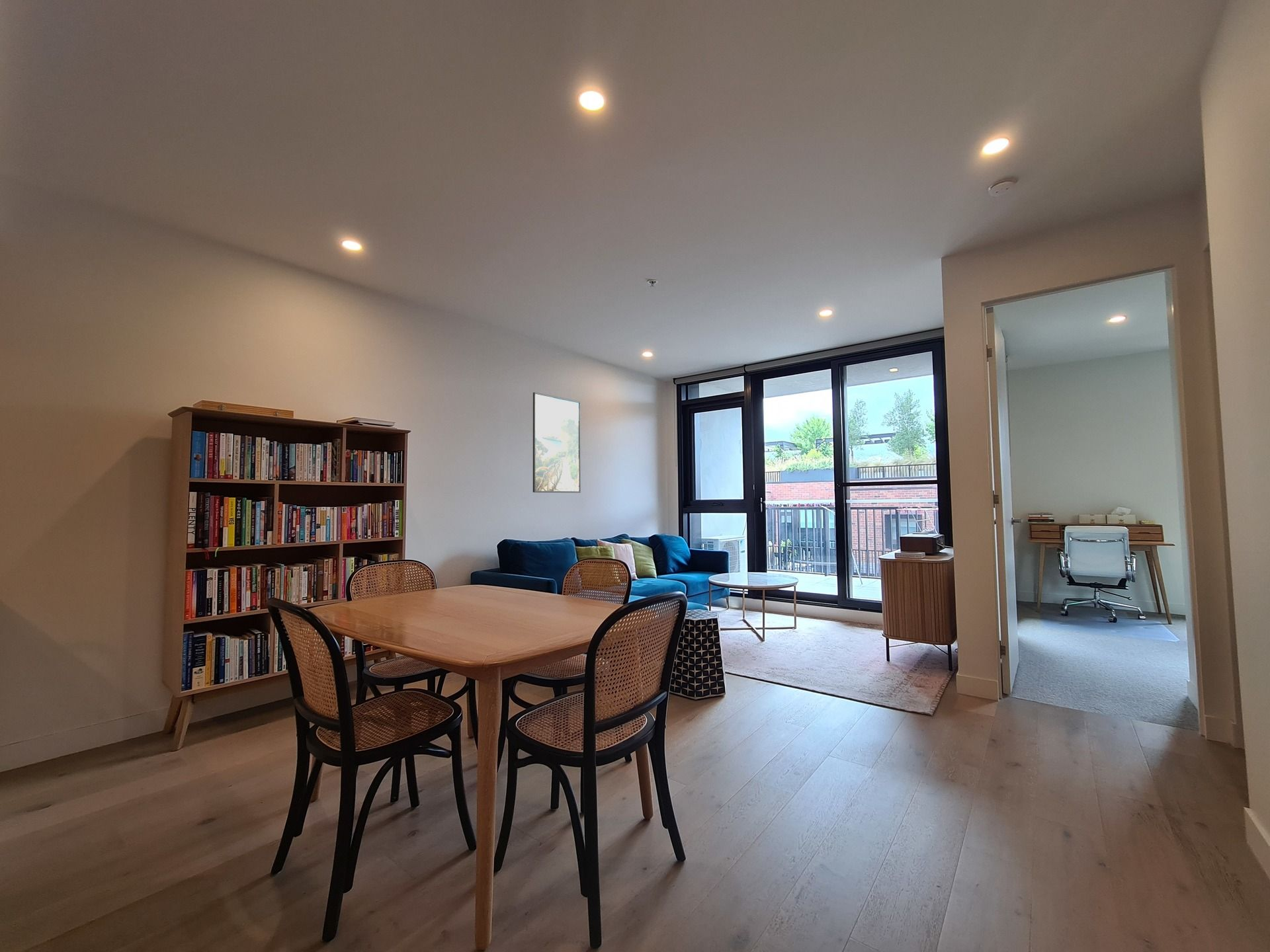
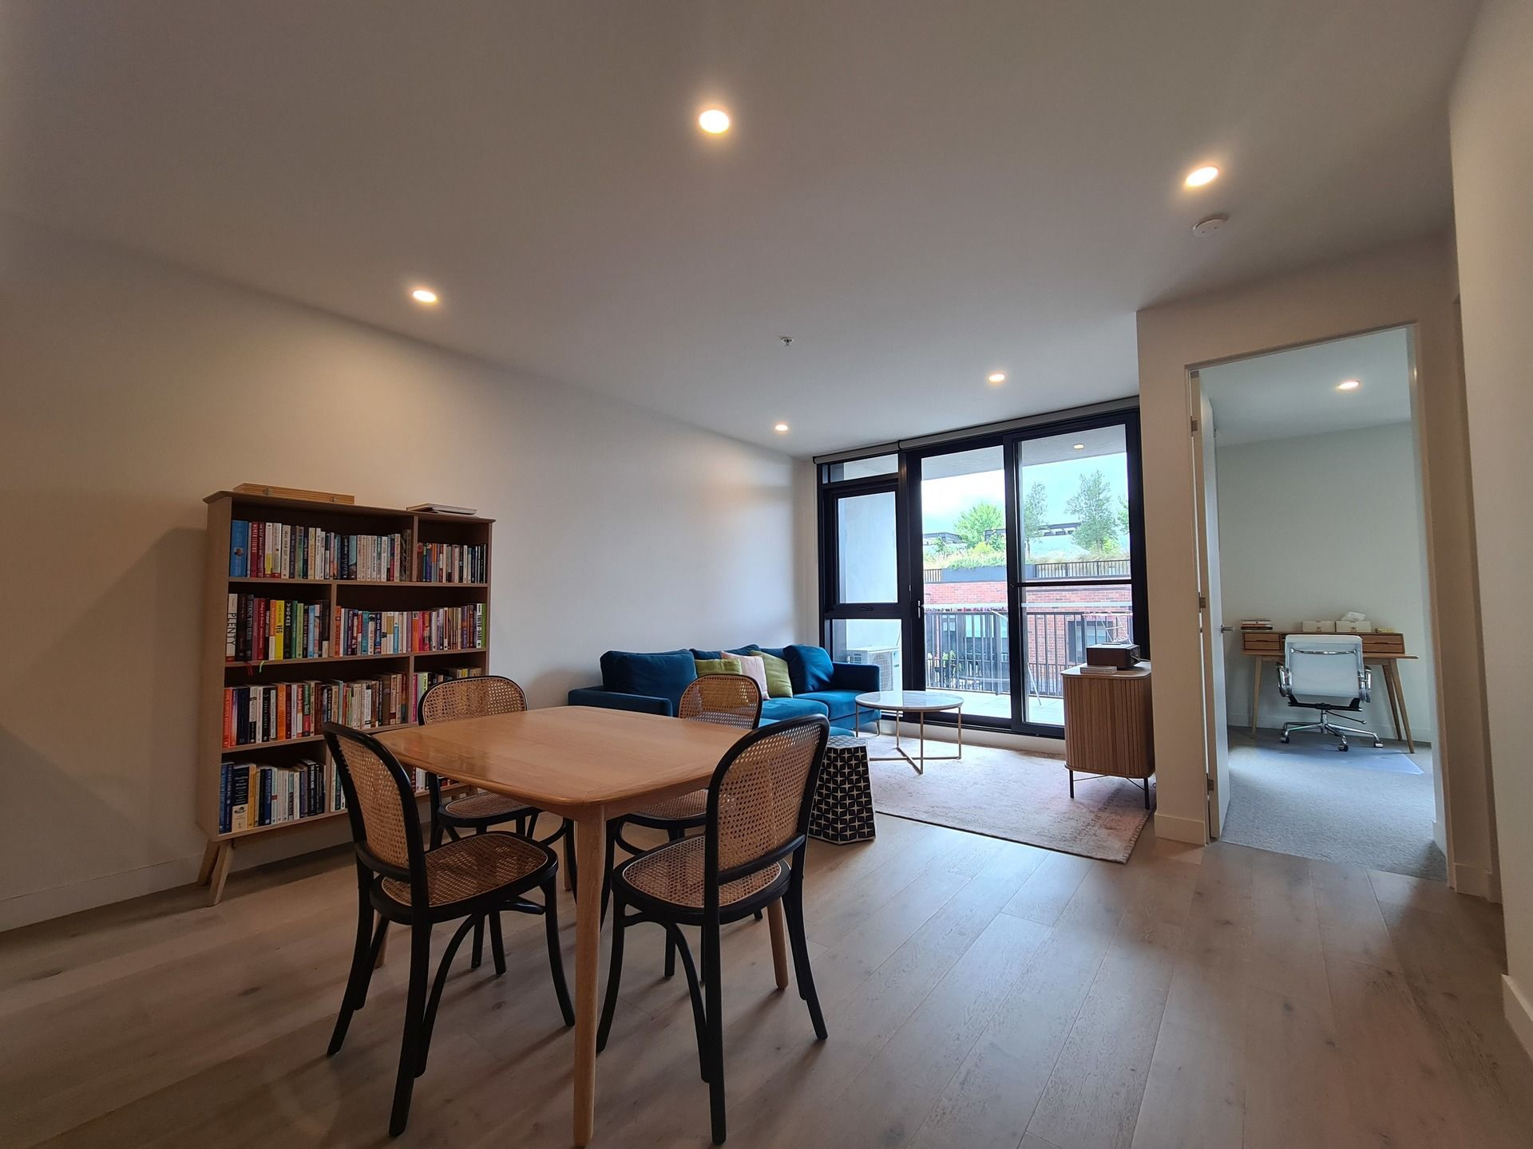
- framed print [532,391,581,493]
